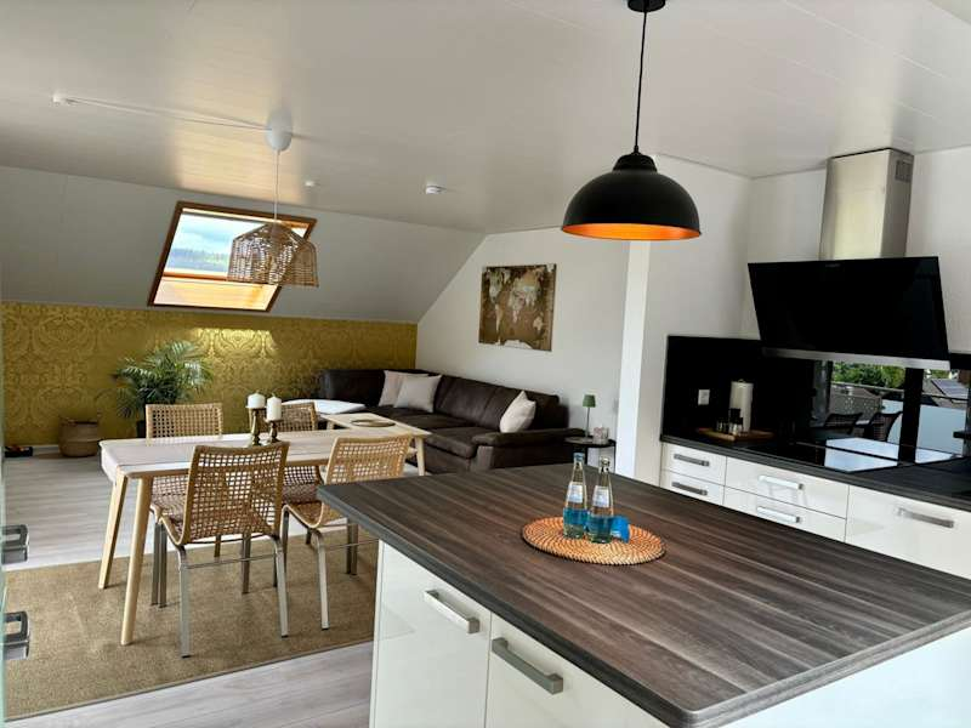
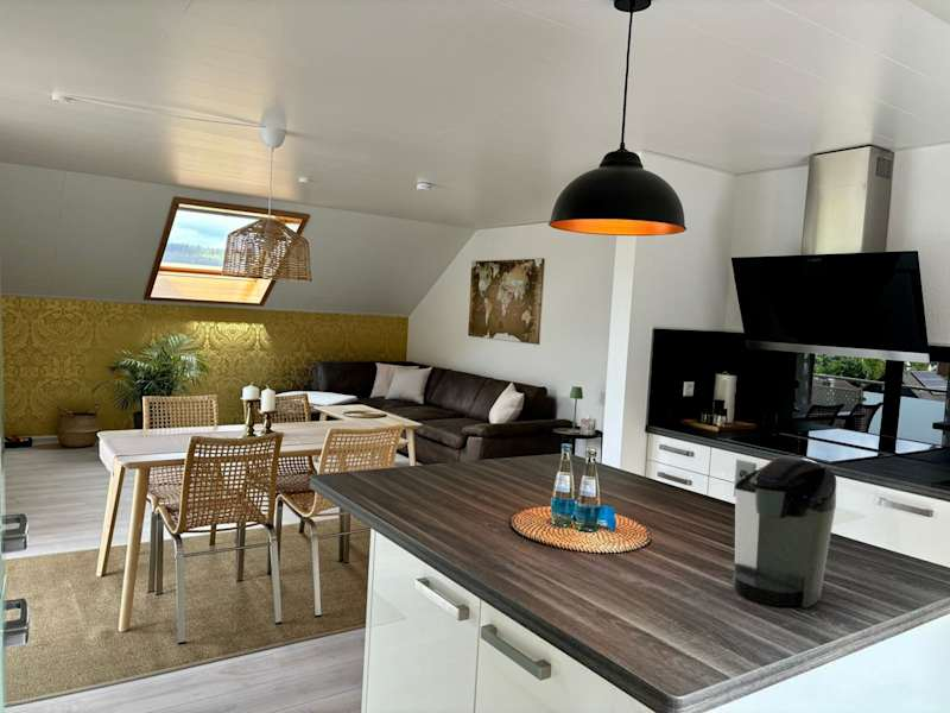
+ coffee maker [732,454,837,608]
